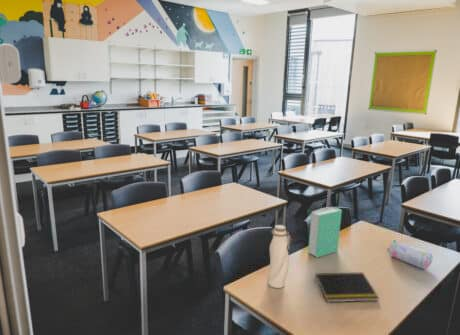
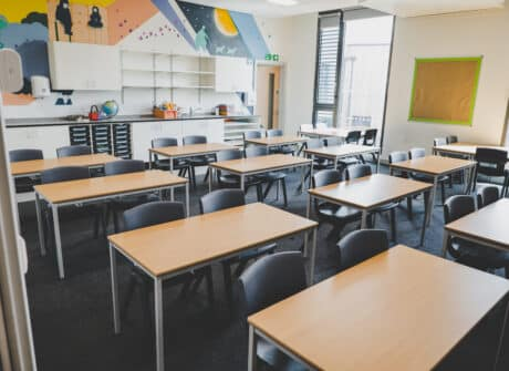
- water bottle [267,224,293,289]
- notepad [313,271,380,303]
- book [307,206,343,259]
- pencil case [387,239,433,270]
